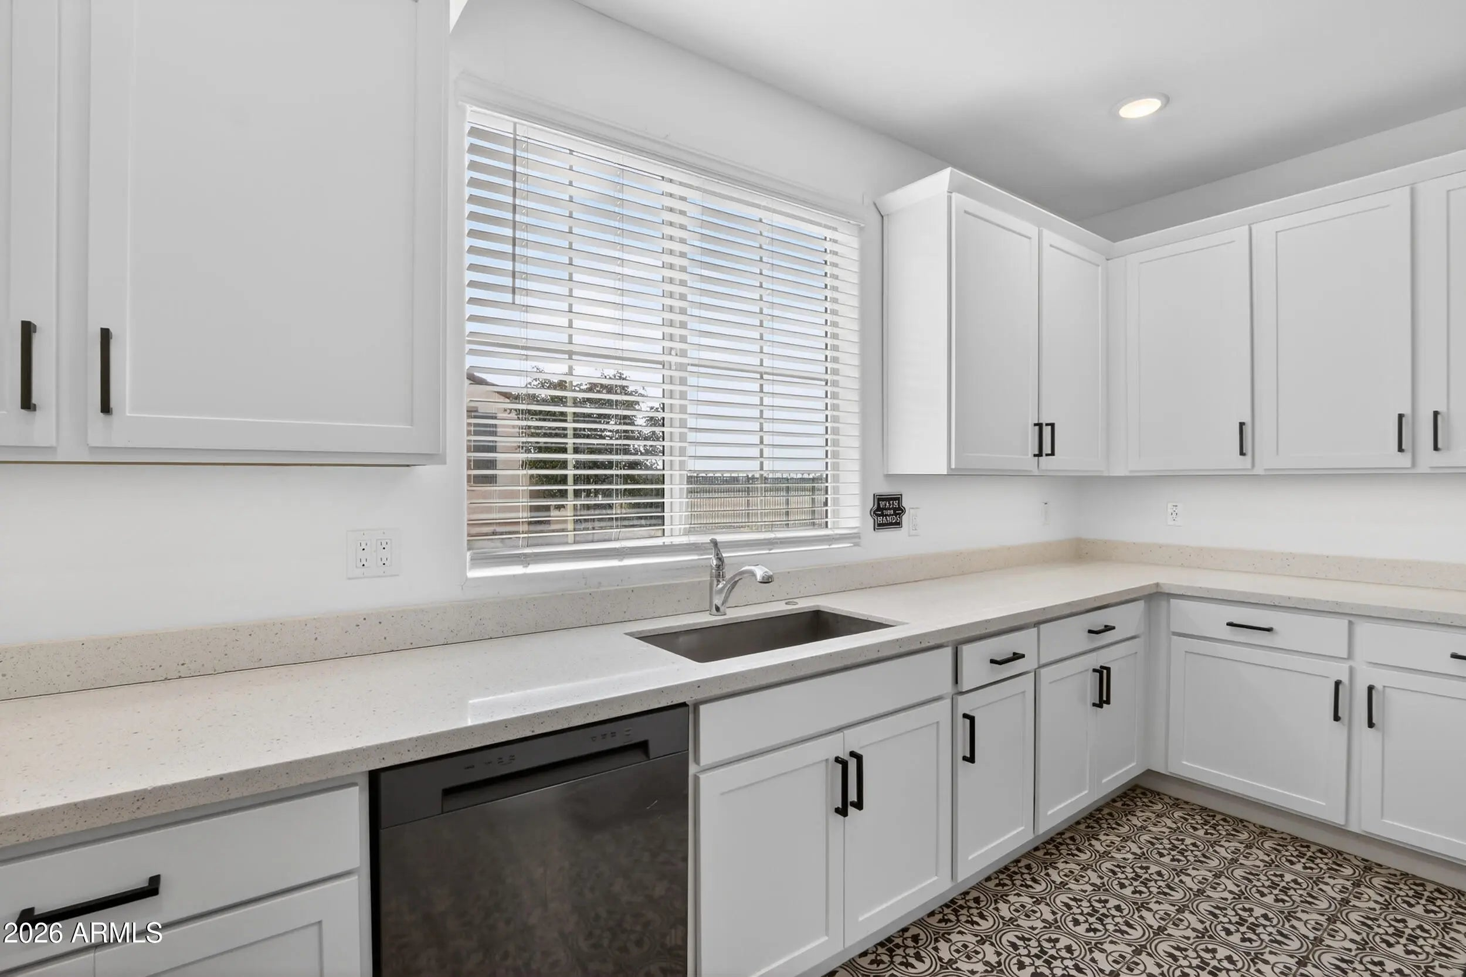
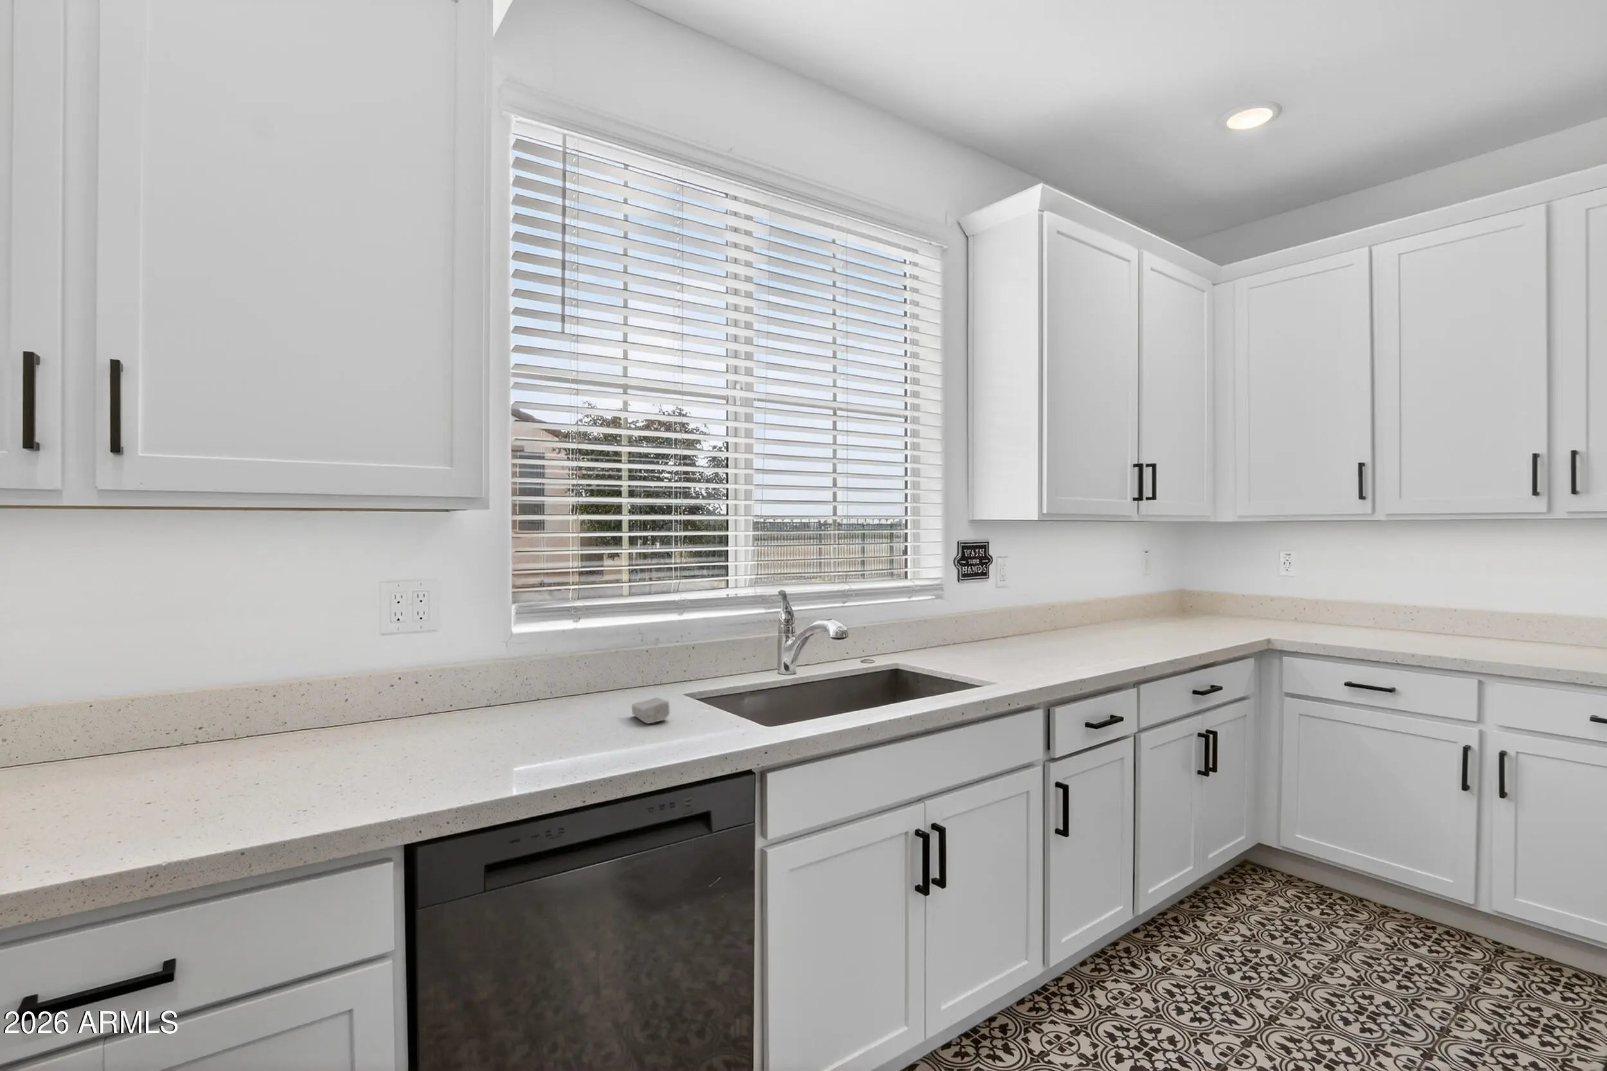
+ soap bar [631,697,671,724]
